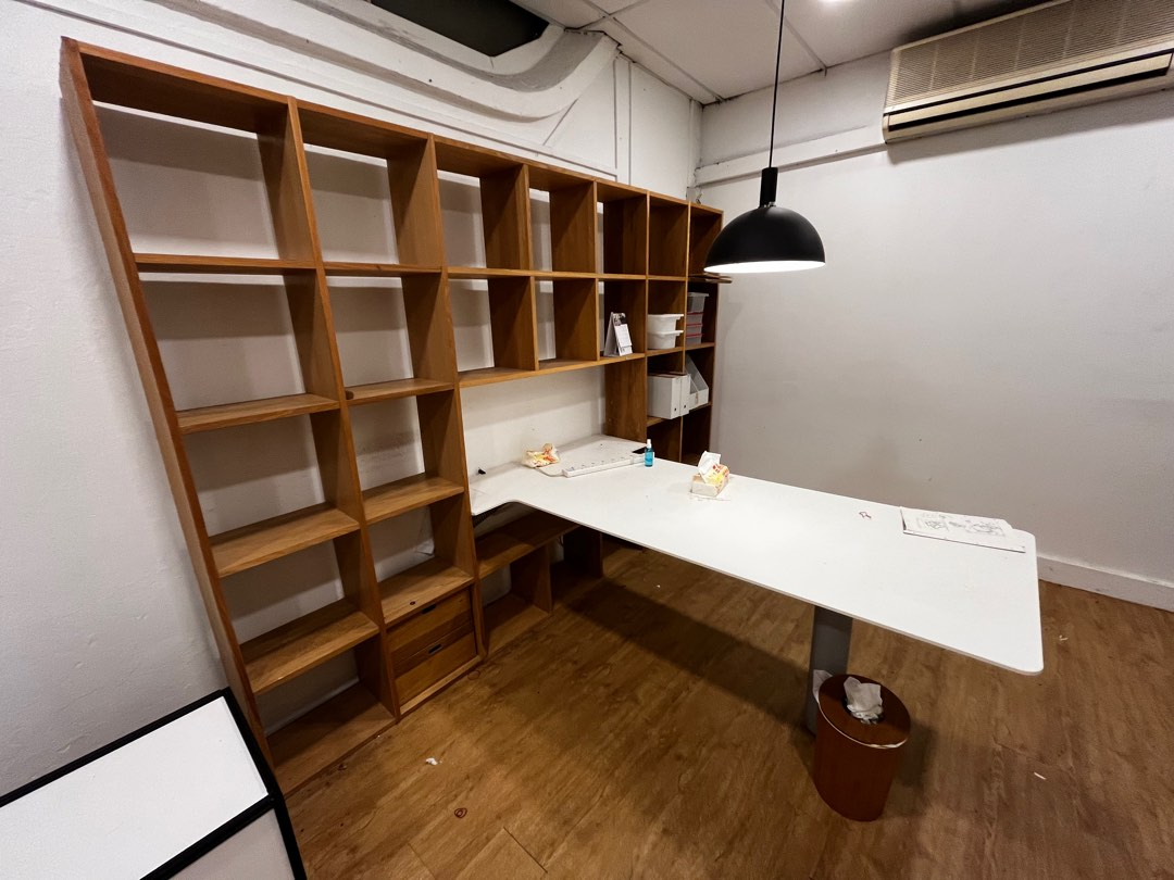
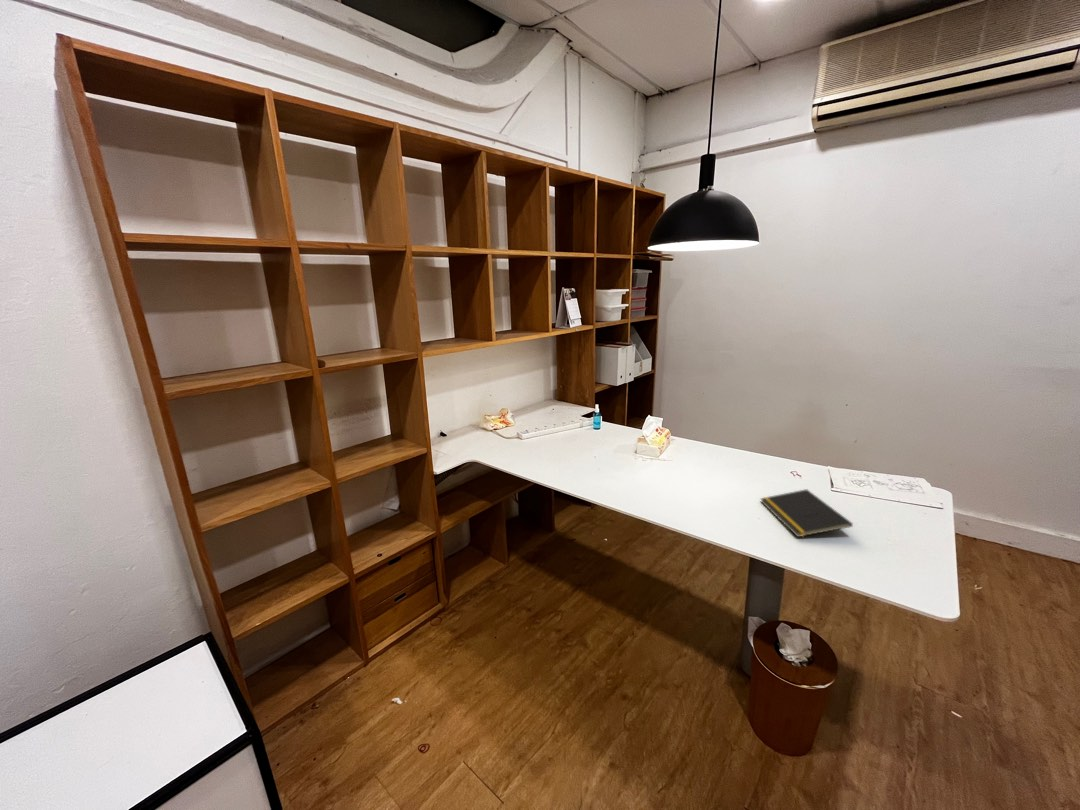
+ notepad [759,488,854,538]
